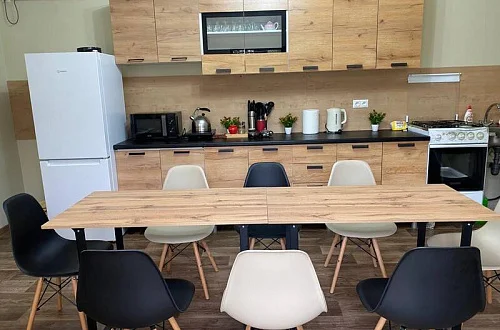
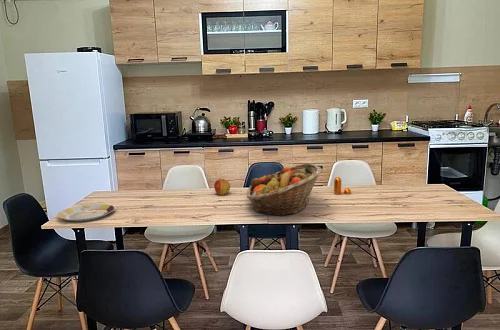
+ apple [213,178,231,196]
+ plate [56,202,116,222]
+ fruit basket [245,162,323,217]
+ pepper shaker [333,176,352,195]
